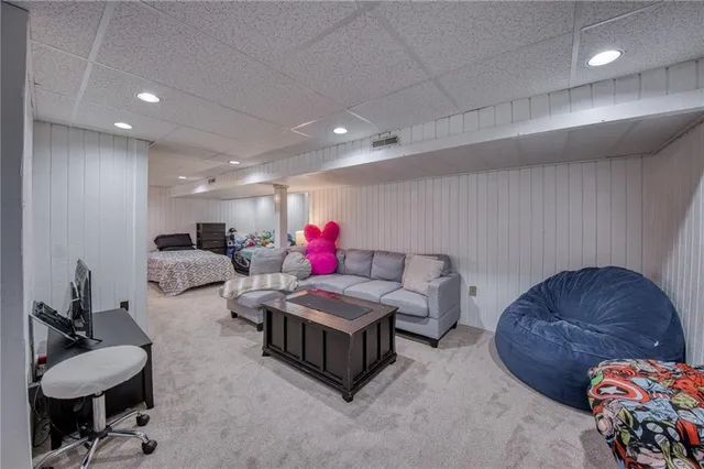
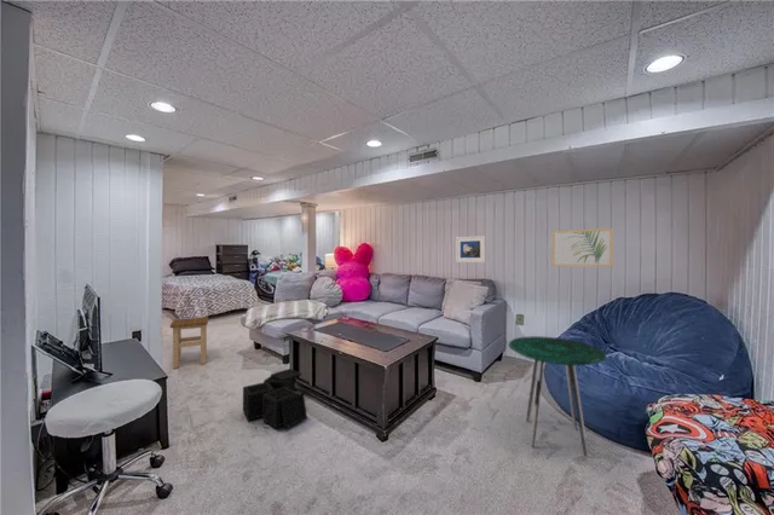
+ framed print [455,235,486,264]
+ storage bin [242,368,308,430]
+ side table [507,335,608,458]
+ stool [169,316,209,370]
+ wall art [550,227,614,268]
